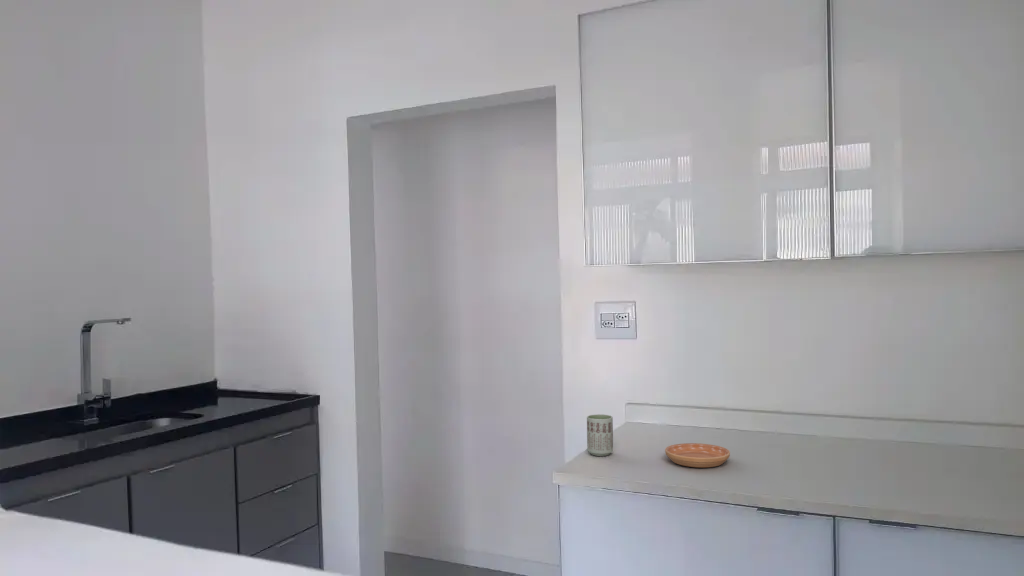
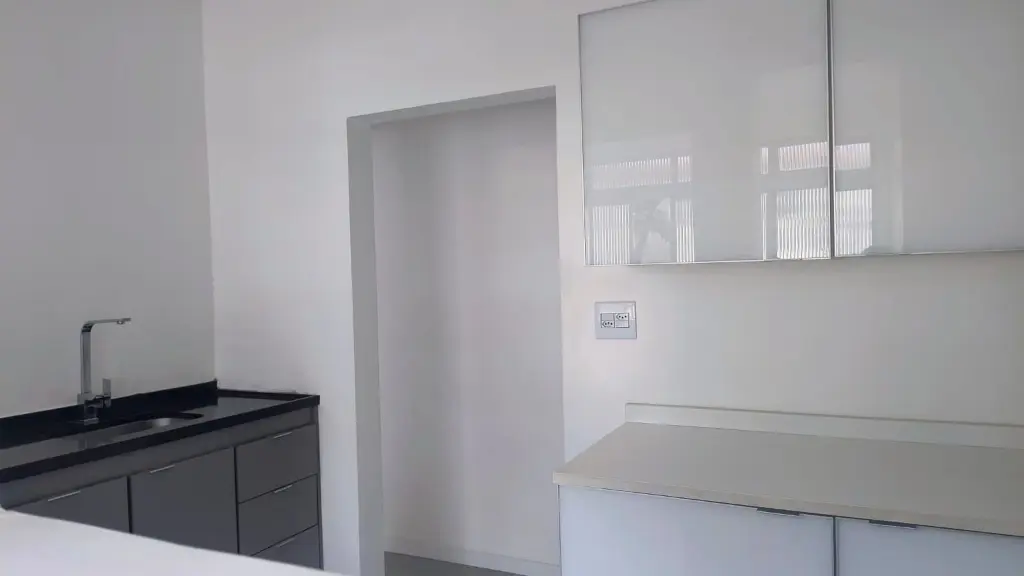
- saucer [664,442,731,468]
- cup [586,413,614,457]
